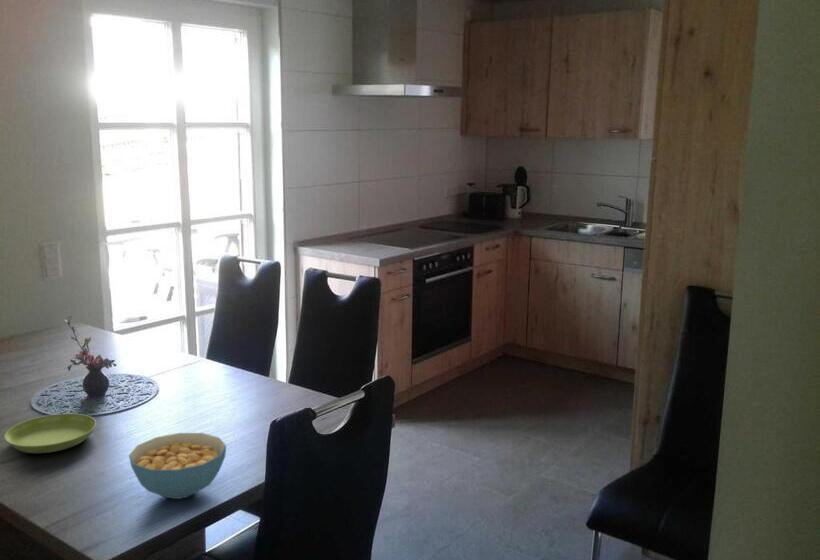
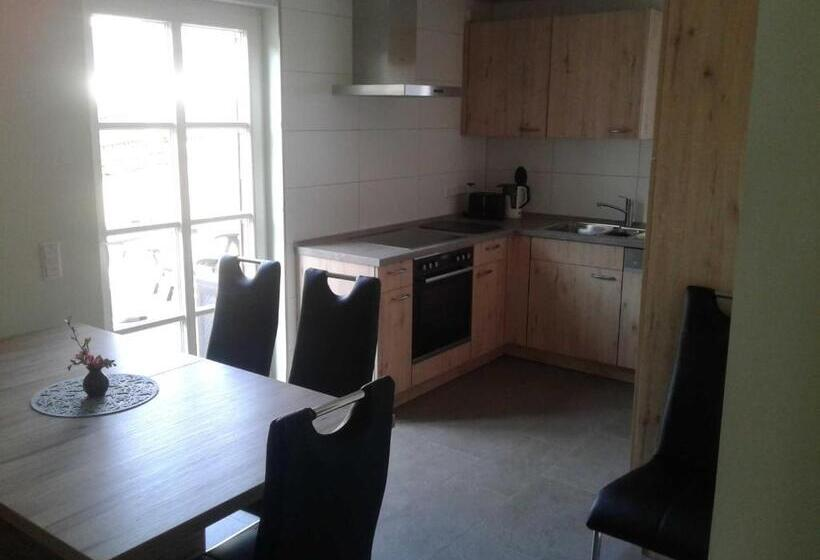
- cereal bowl [128,432,227,500]
- saucer [3,413,97,454]
